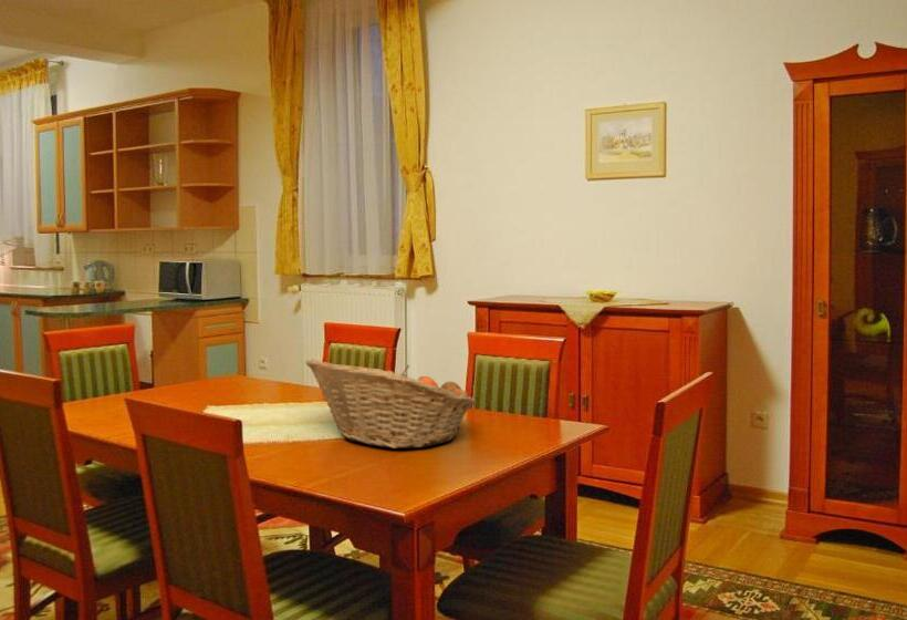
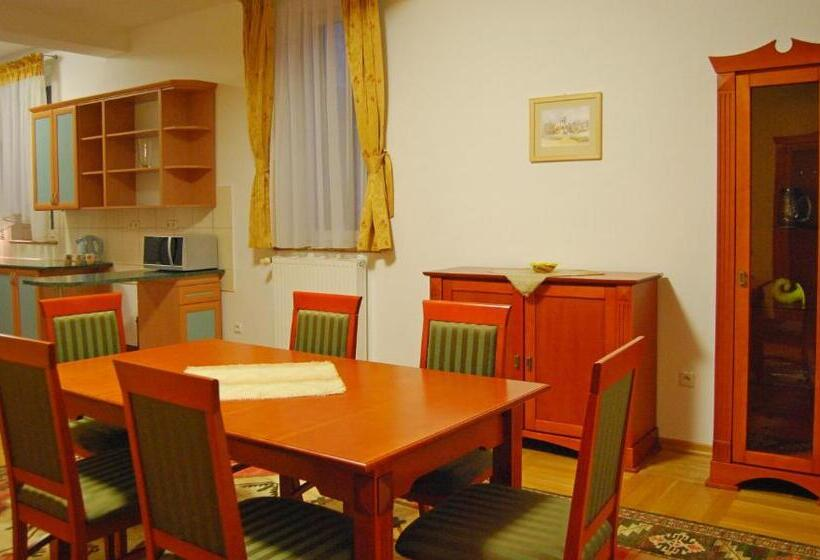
- fruit basket [305,358,477,450]
